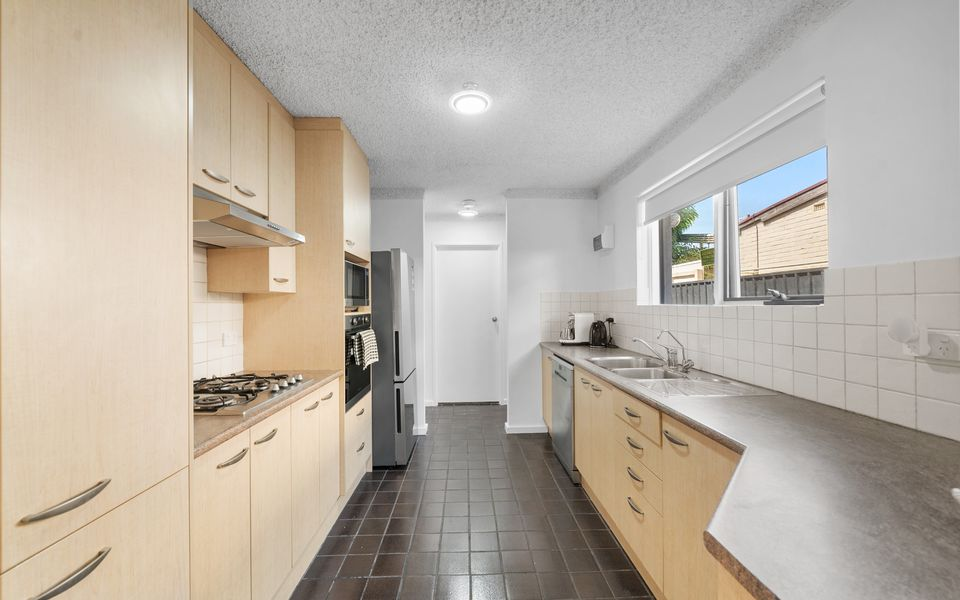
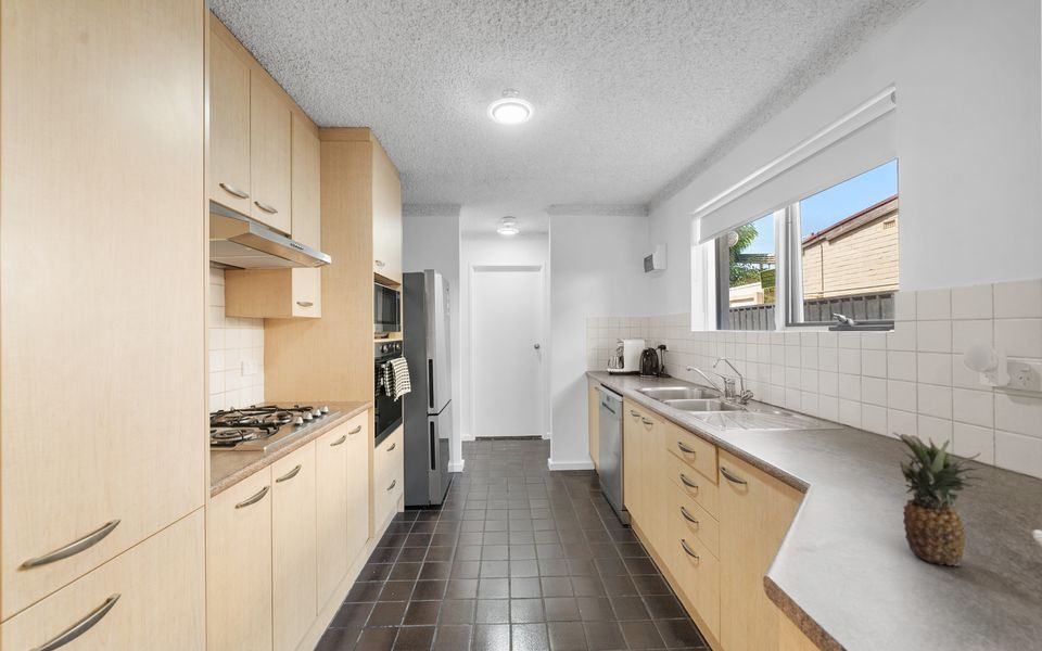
+ fruit [891,432,991,567]
